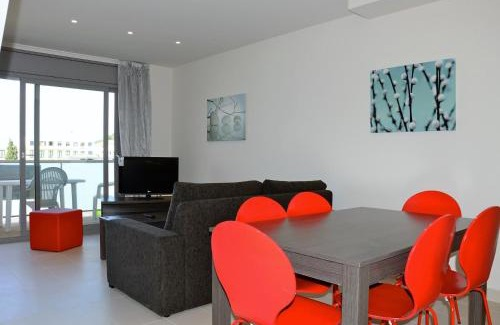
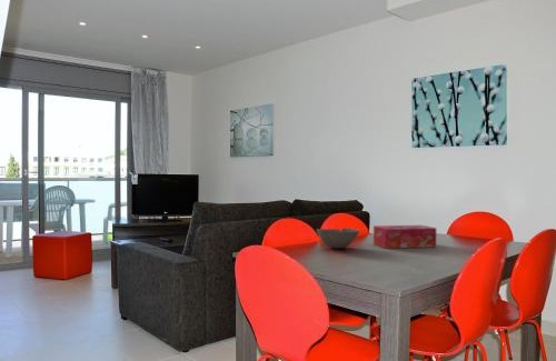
+ tissue box [373,224,437,250]
+ bowl [316,227,361,250]
